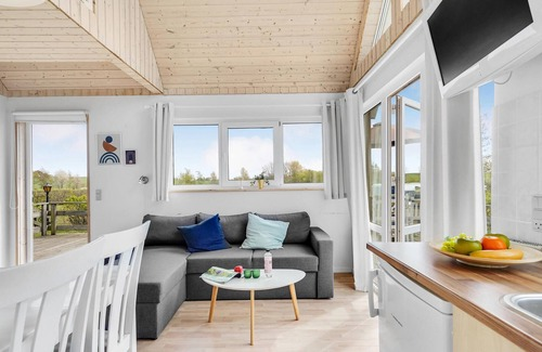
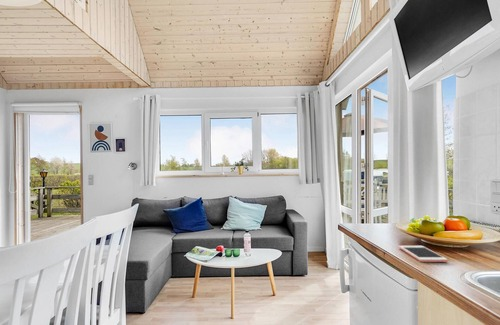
+ cell phone [398,245,448,263]
